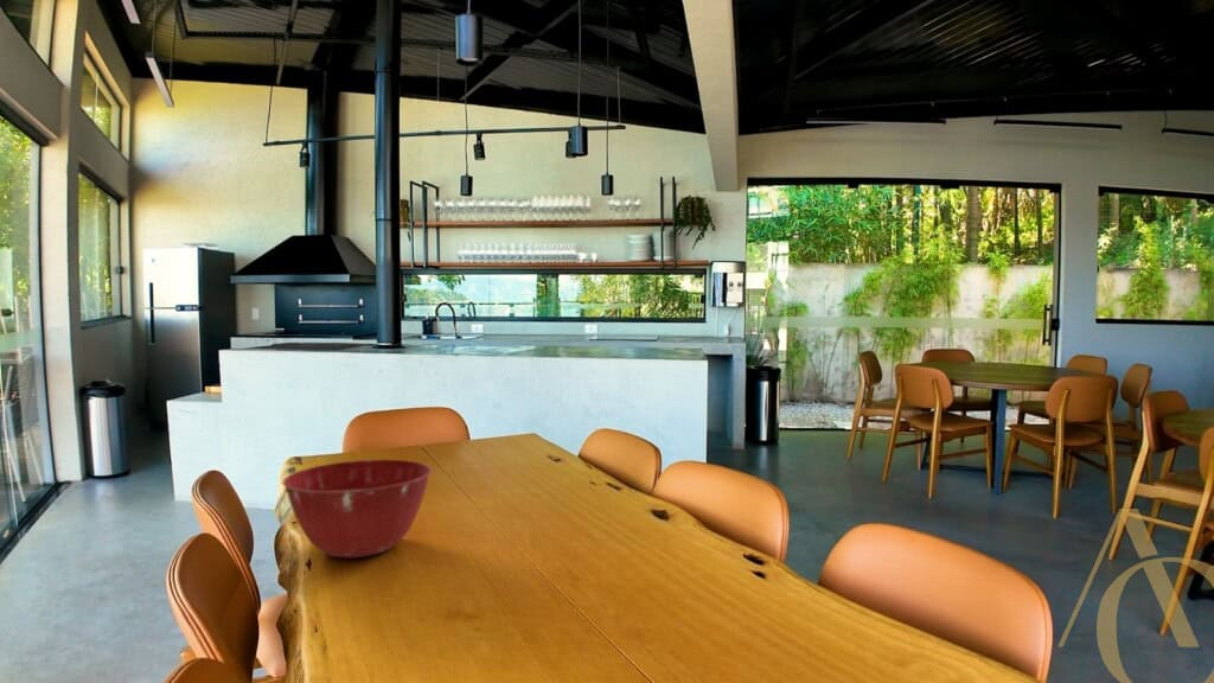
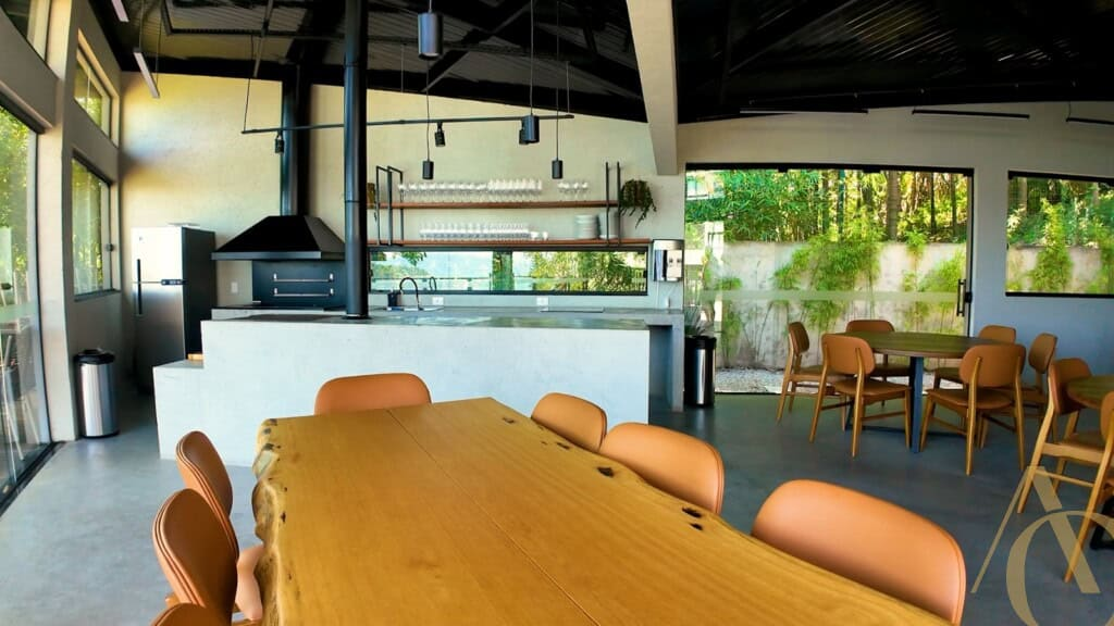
- mixing bowl [281,458,433,560]
